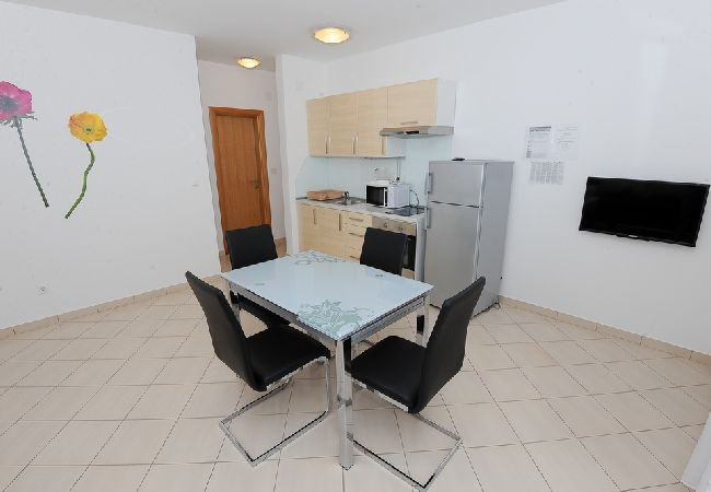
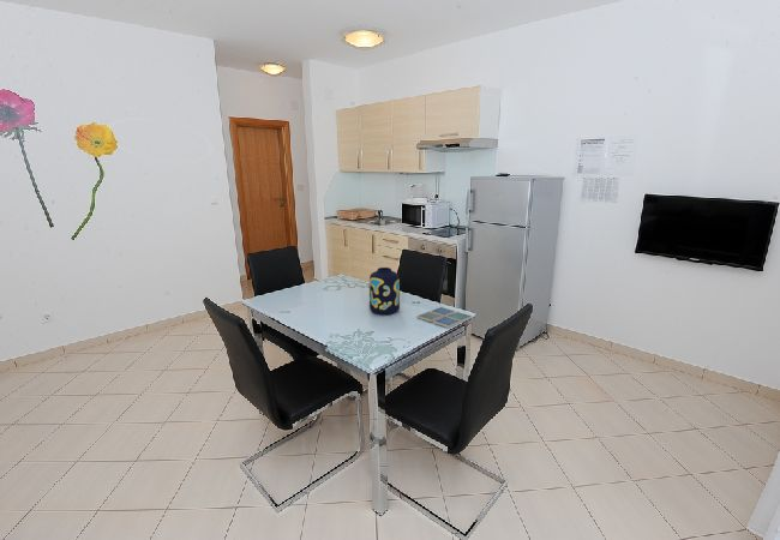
+ drink coaster [415,306,474,329]
+ vase [368,266,401,316]
